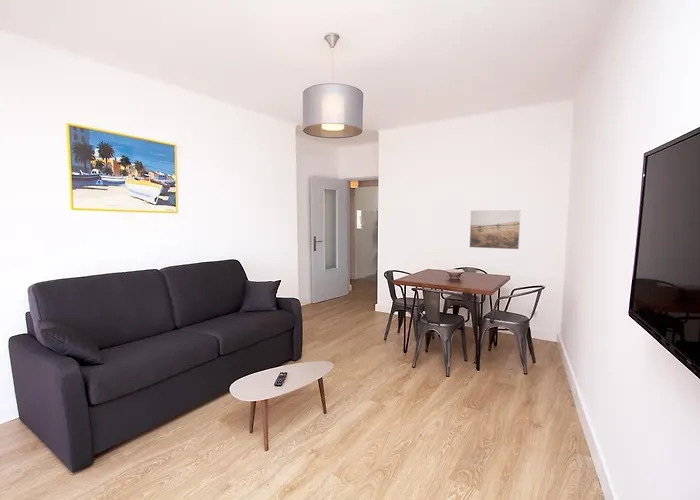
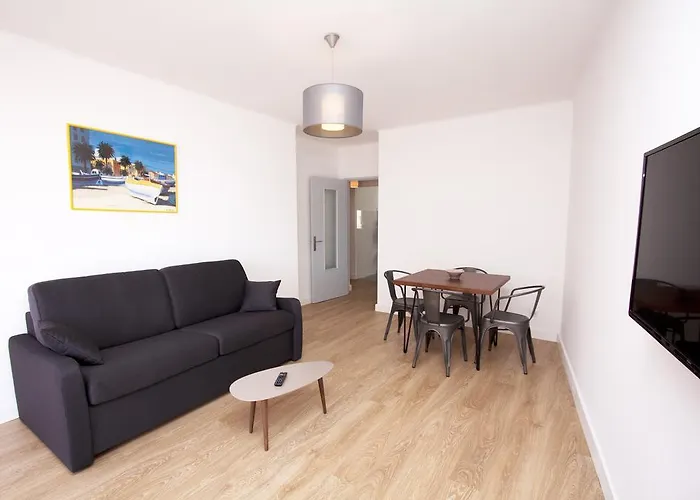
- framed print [469,209,521,250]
